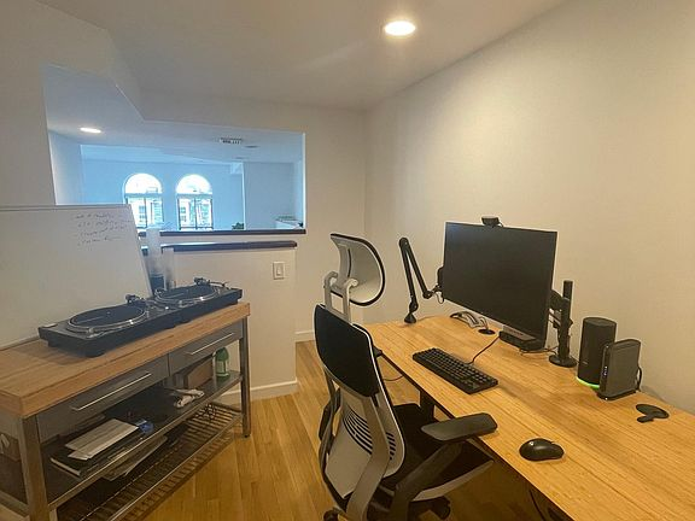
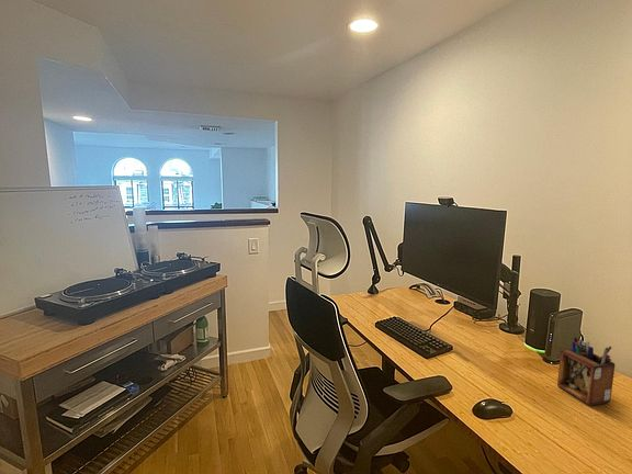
+ desk organizer [556,335,616,407]
